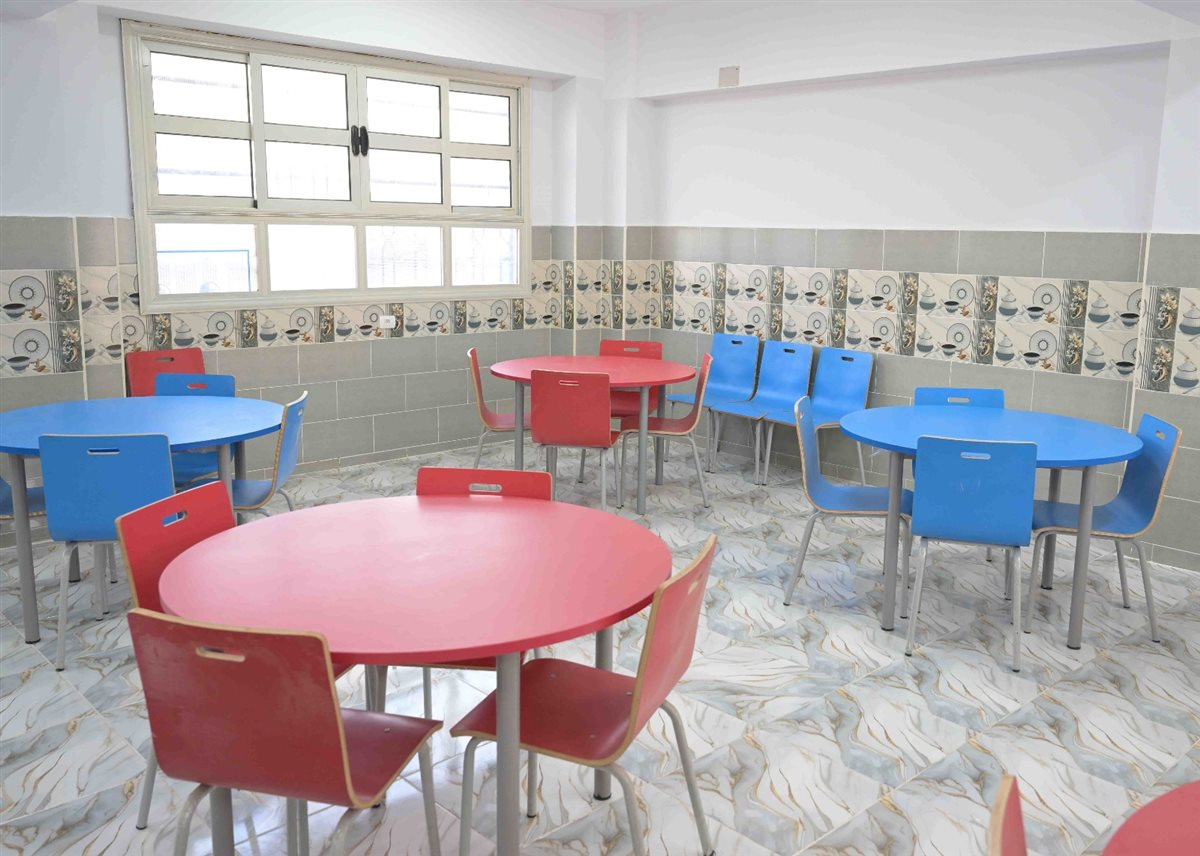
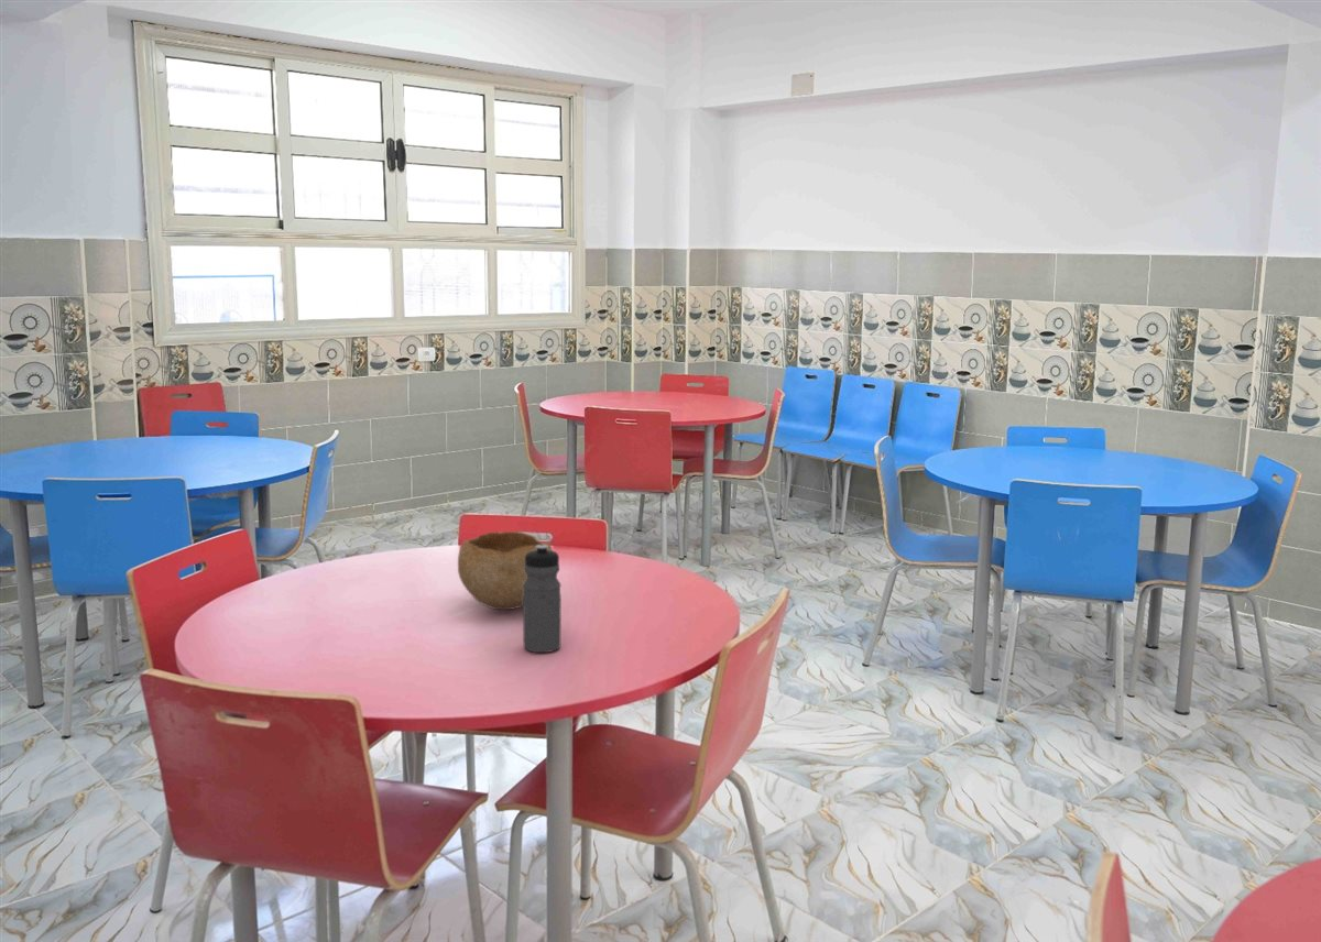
+ water bottle [522,545,561,654]
+ bowl [457,530,554,611]
